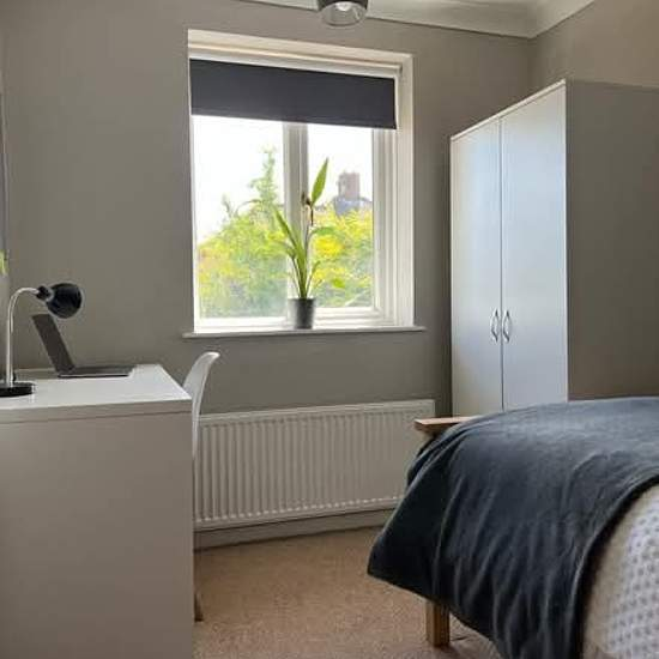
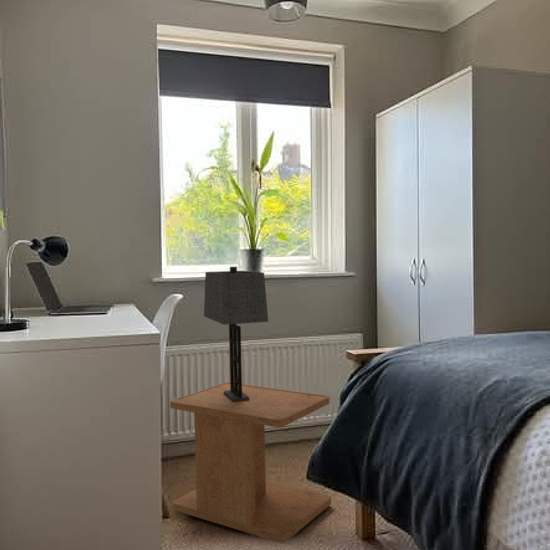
+ side table [169,381,332,544]
+ table lamp [203,266,269,402]
